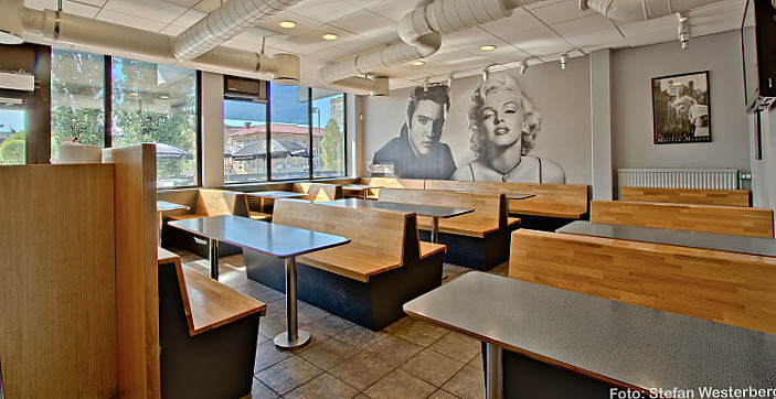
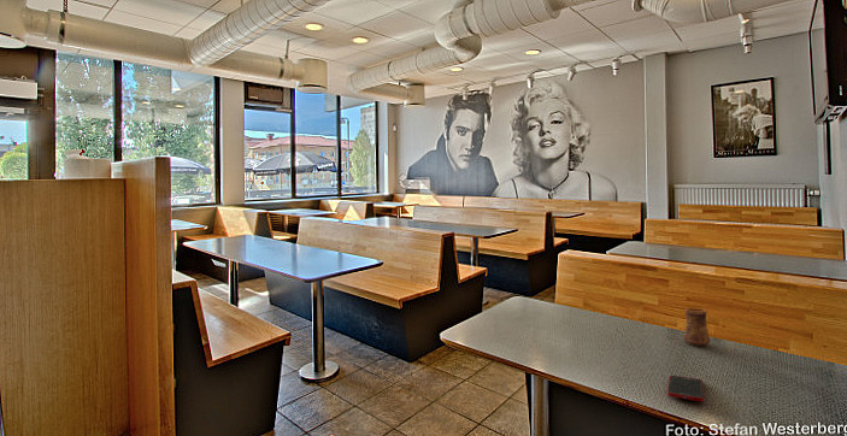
+ cell phone [666,375,706,402]
+ cup [683,307,711,347]
